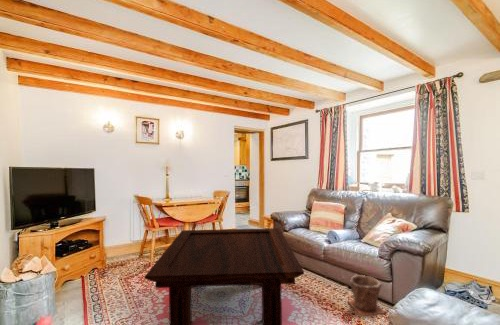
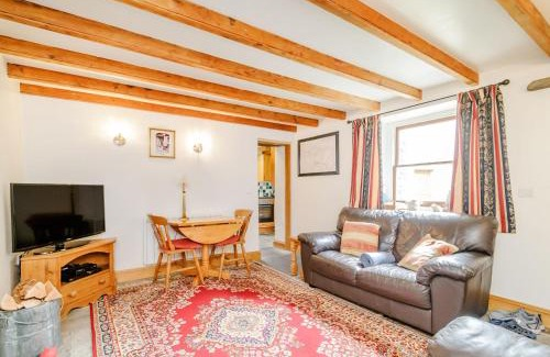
- plant pot [346,274,387,317]
- coffee table [144,227,305,325]
